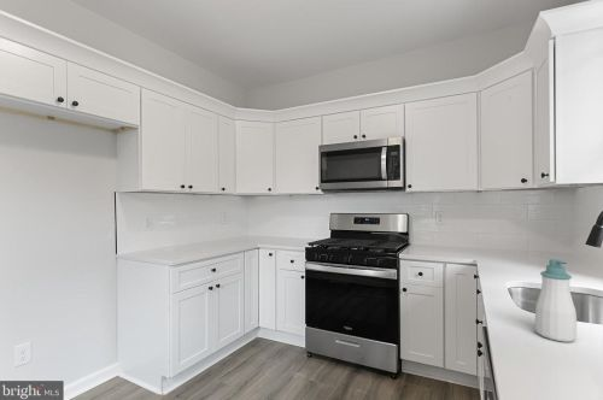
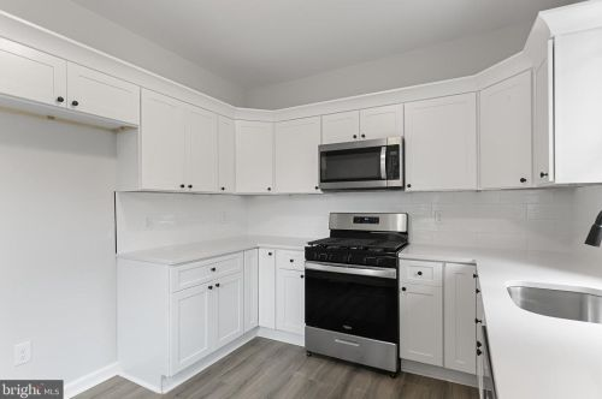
- soap bottle [534,258,578,343]
